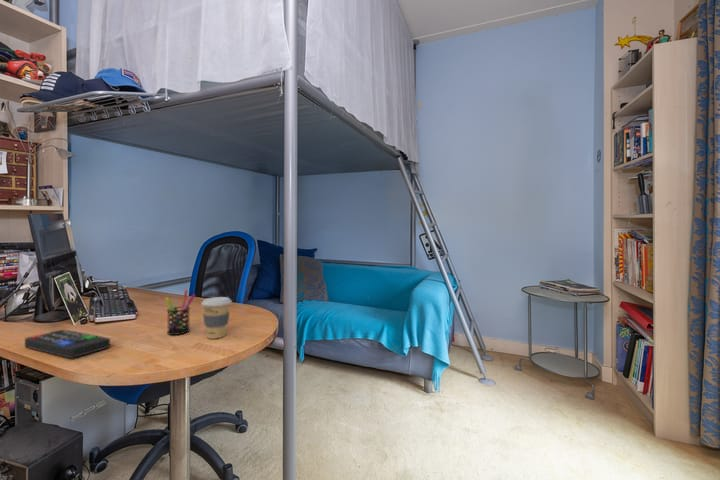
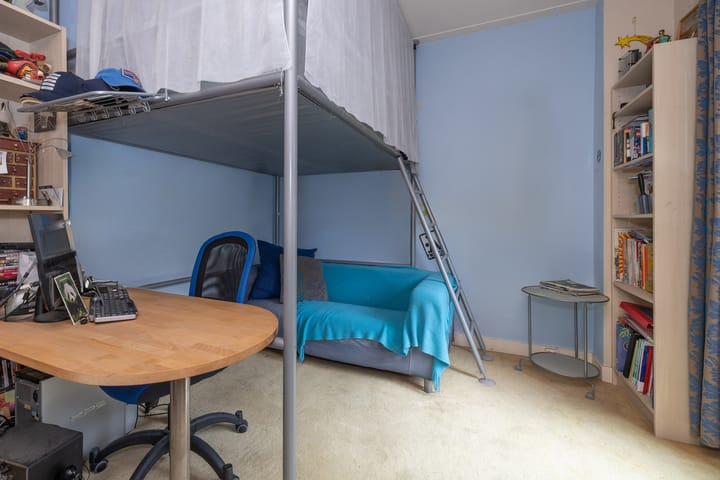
- remote control [24,329,111,359]
- coffee cup [200,296,233,340]
- pen holder [165,289,196,336]
